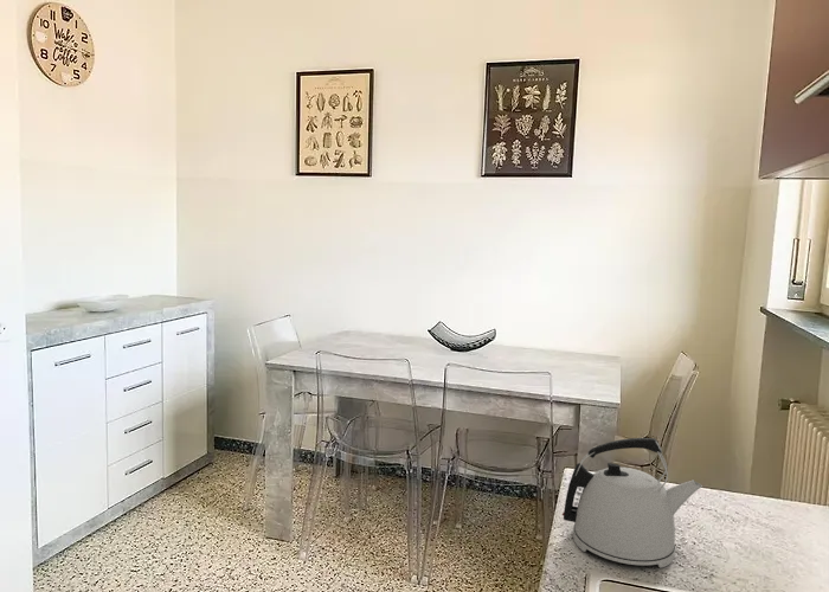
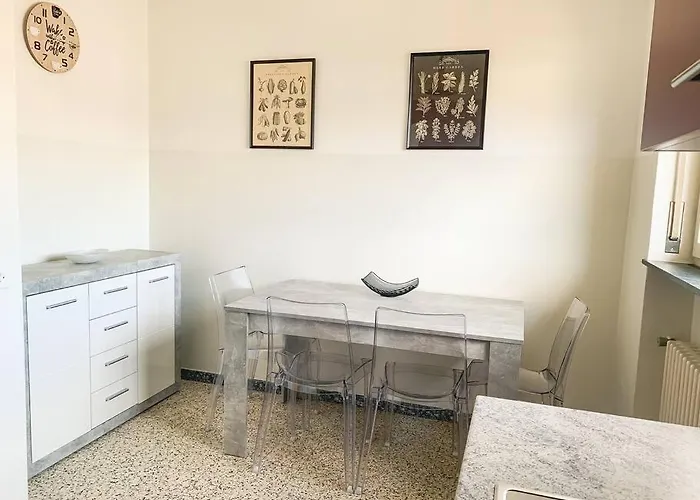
- kettle [561,437,703,570]
